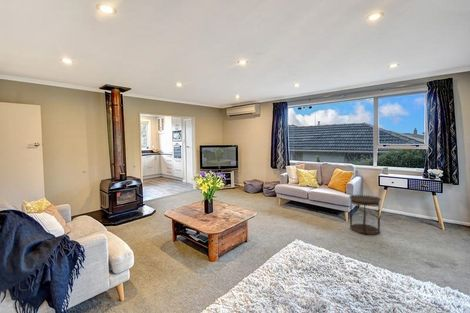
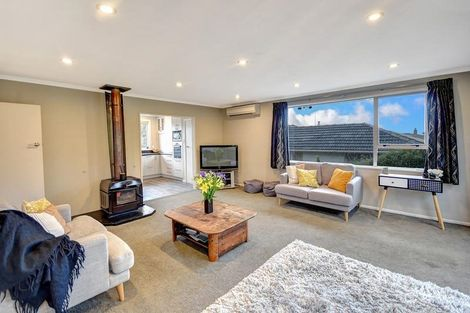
- side table [348,194,382,236]
